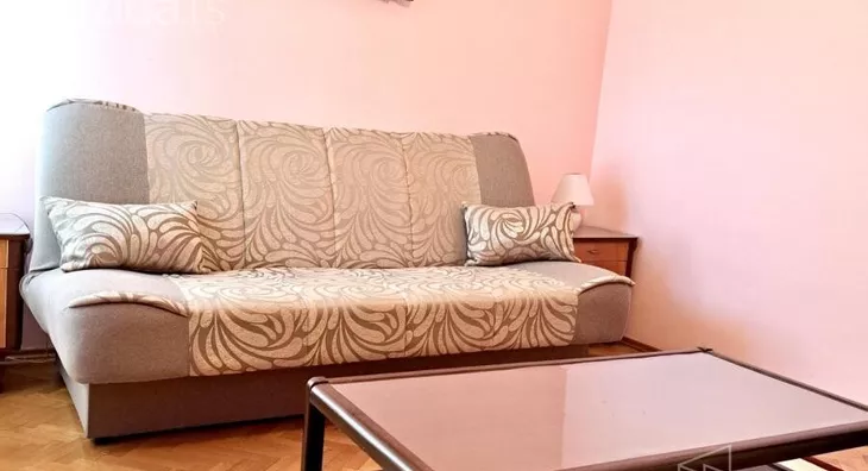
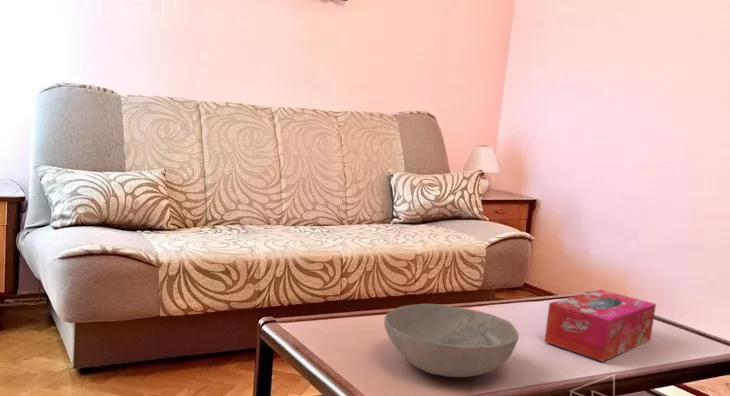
+ bowl [383,303,520,378]
+ tissue box [543,288,657,362]
